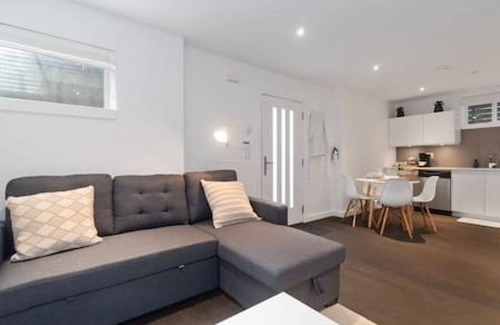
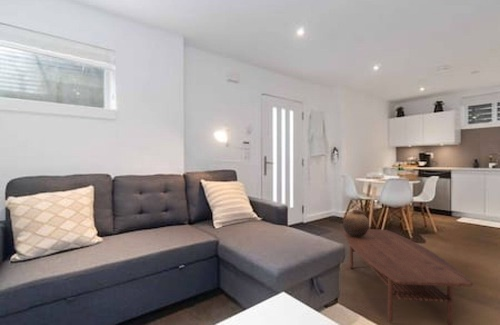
+ pottery [342,209,370,237]
+ coffee table [343,228,474,325]
